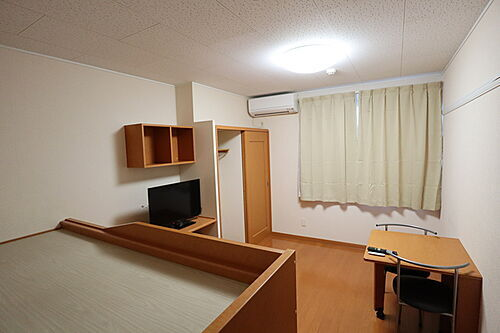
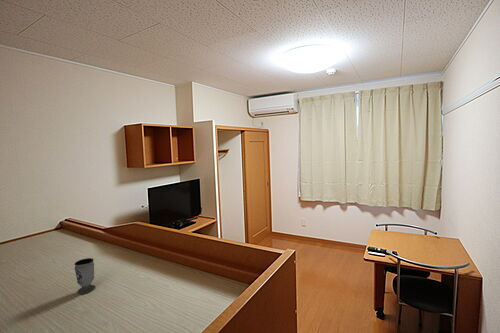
+ cup [74,257,96,295]
